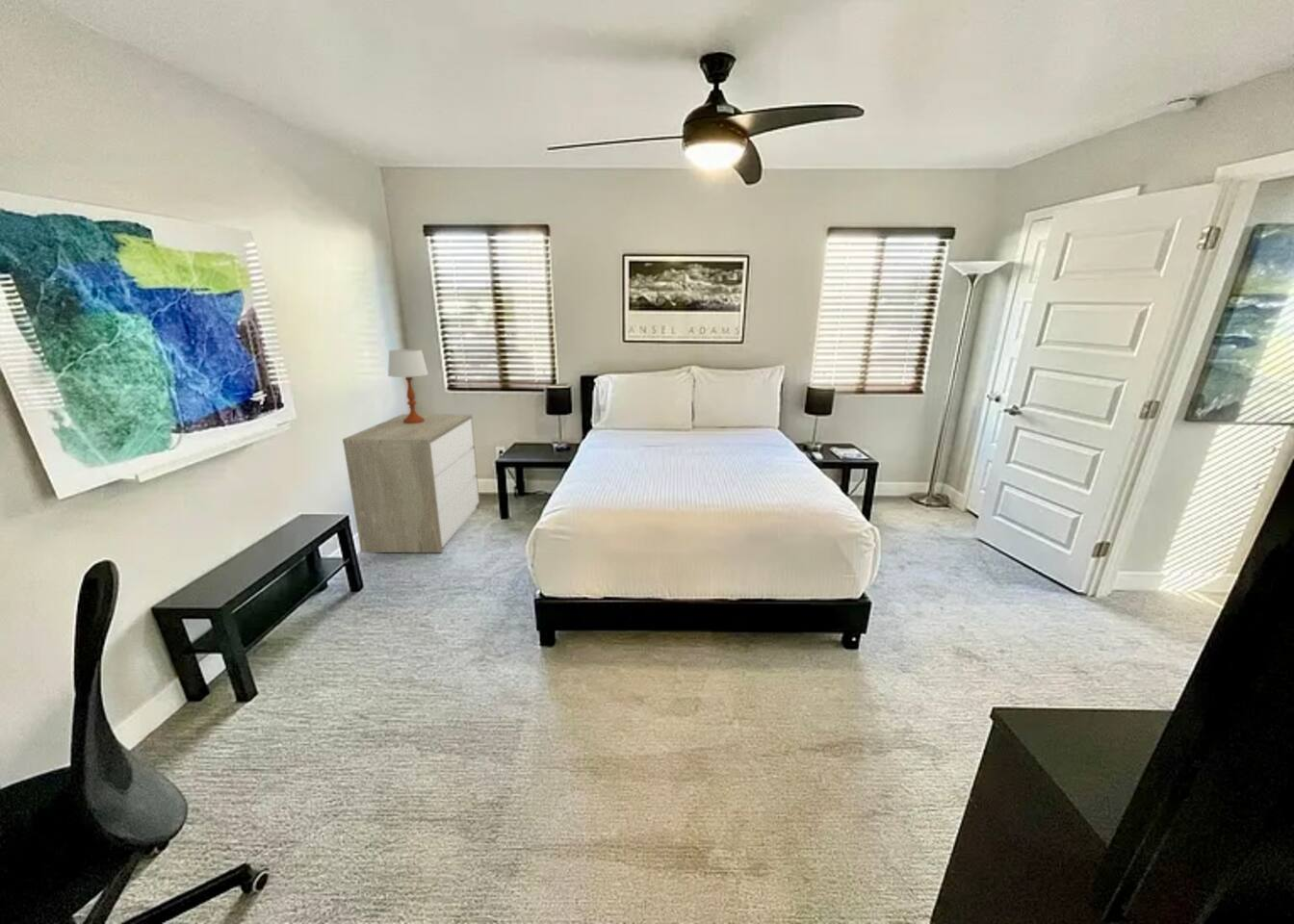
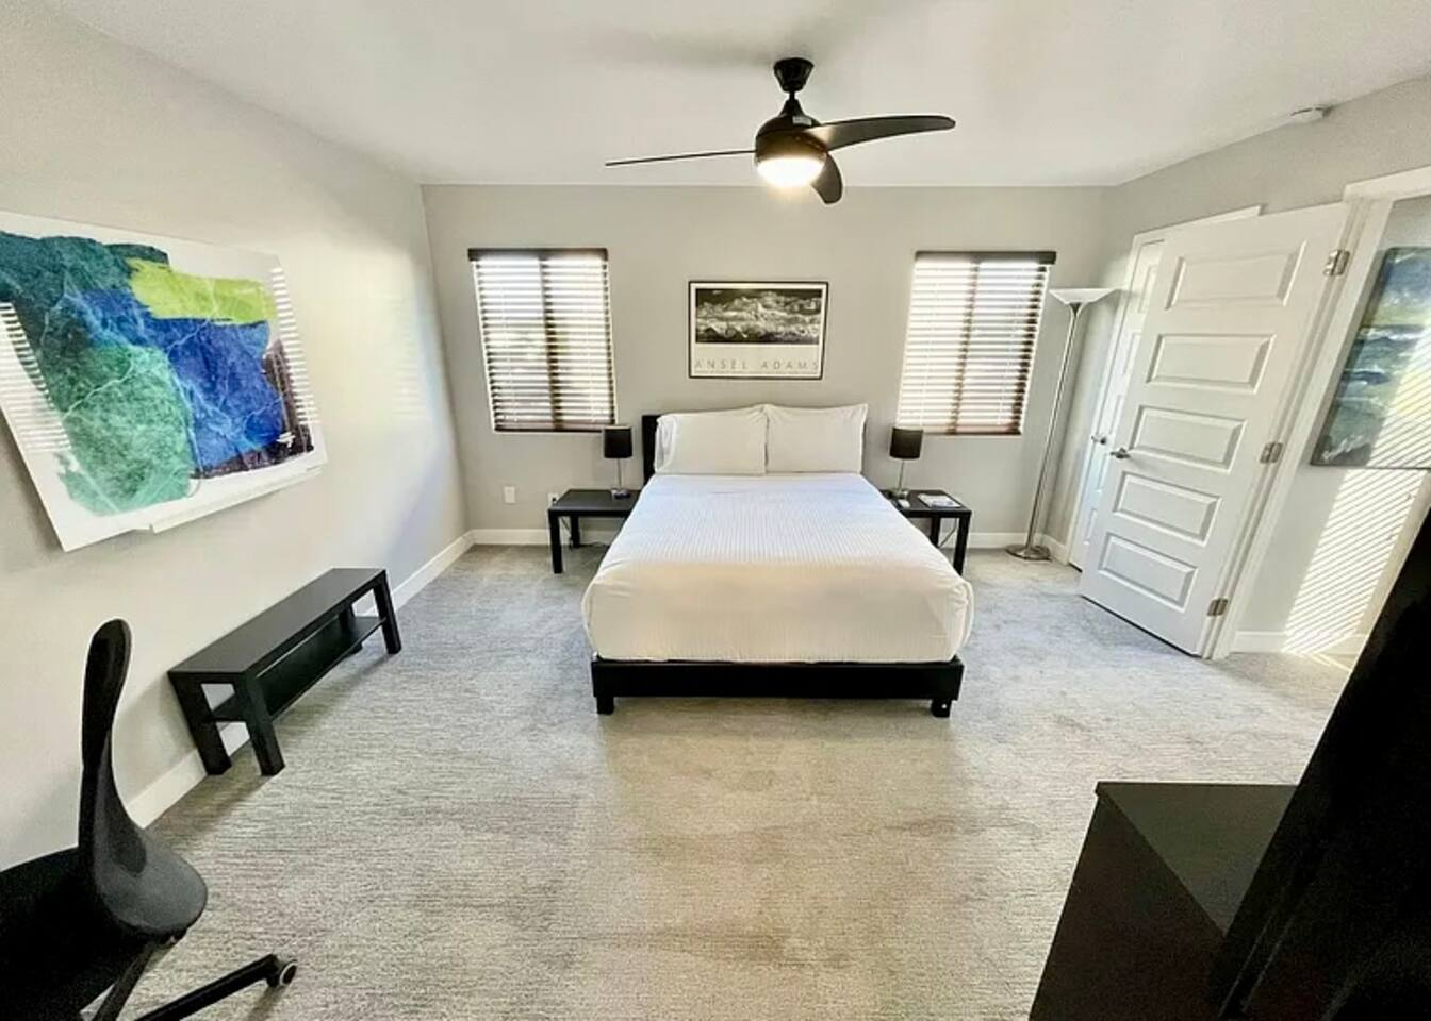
- table lamp [387,348,429,424]
- dresser [342,413,481,553]
